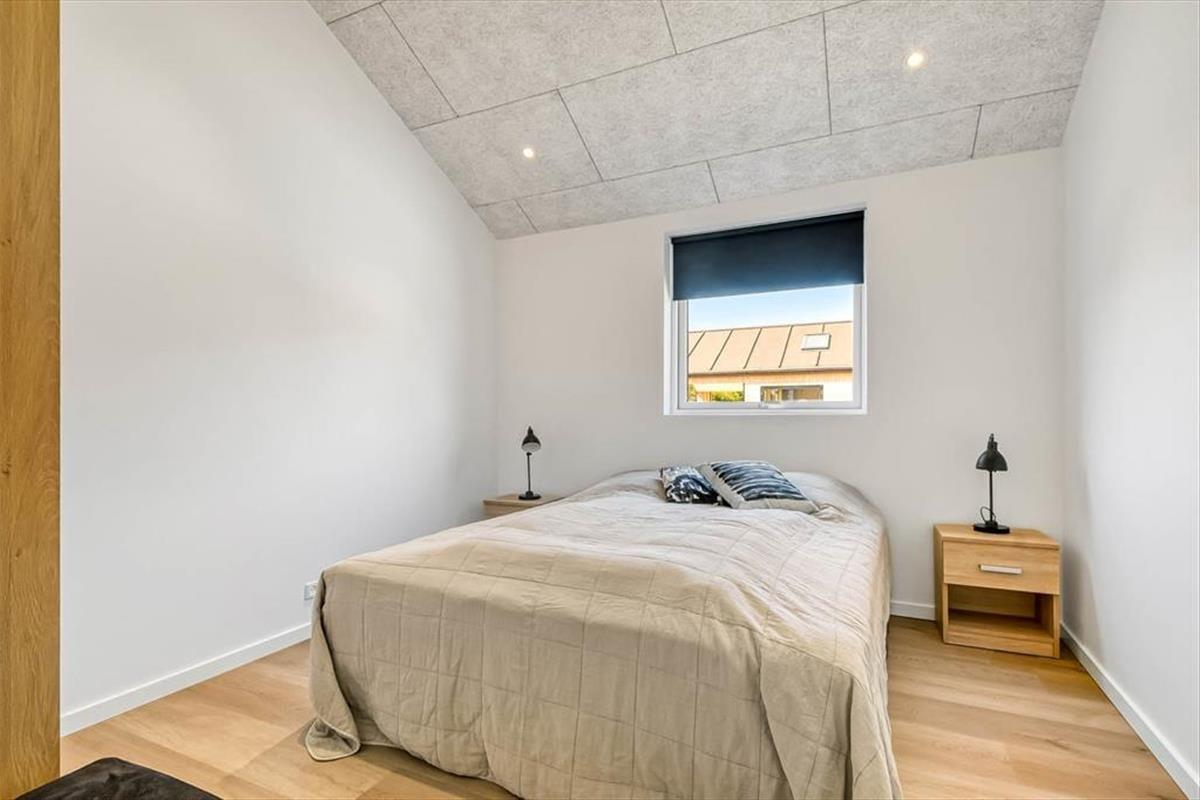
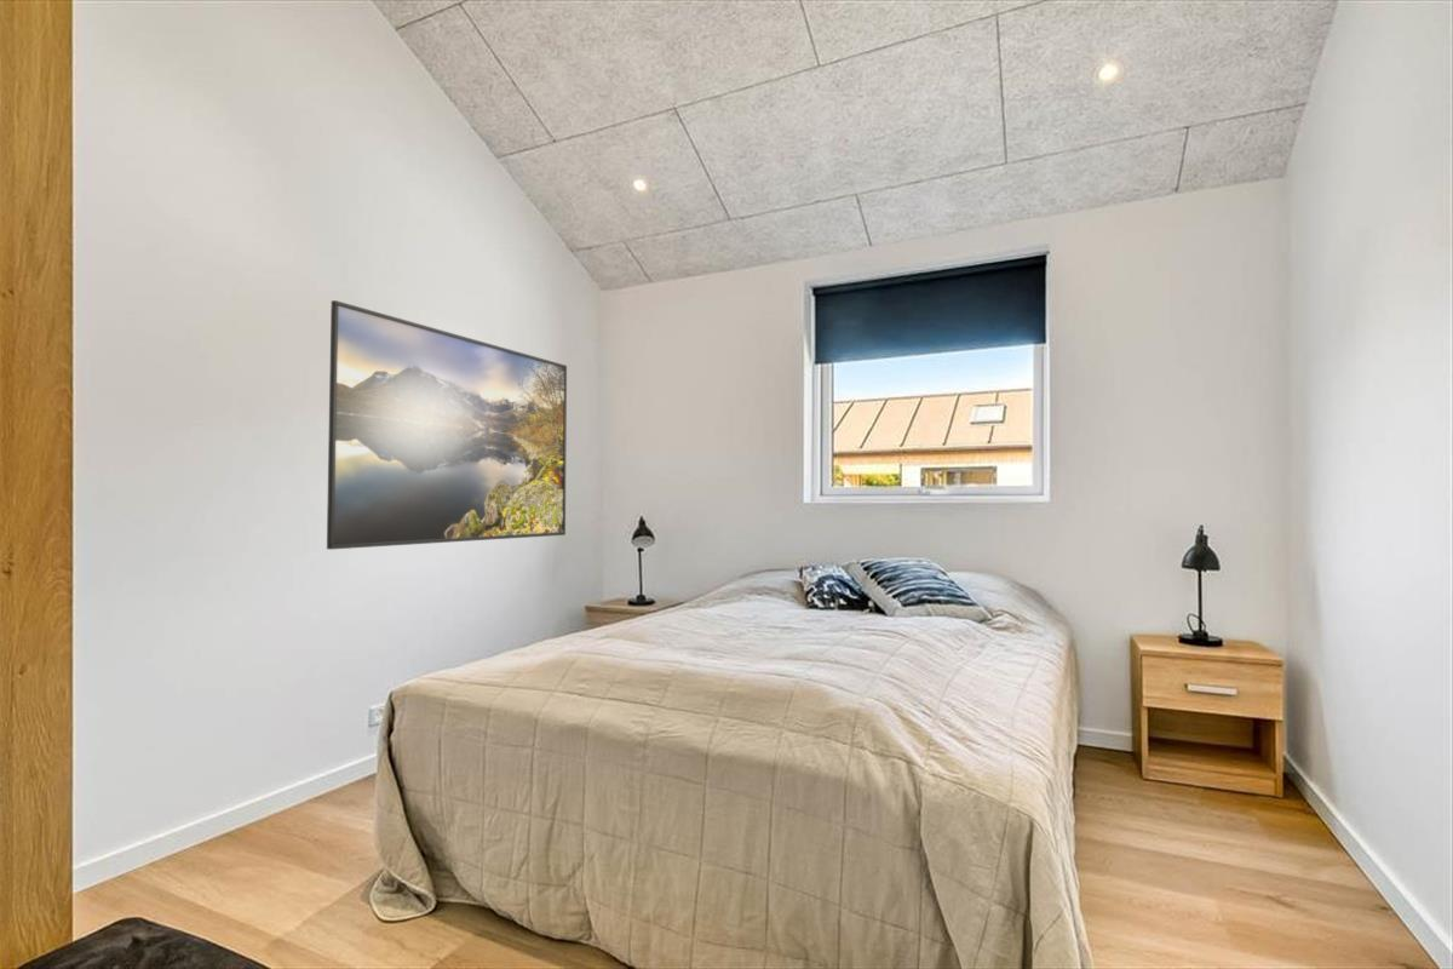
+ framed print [326,299,568,551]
